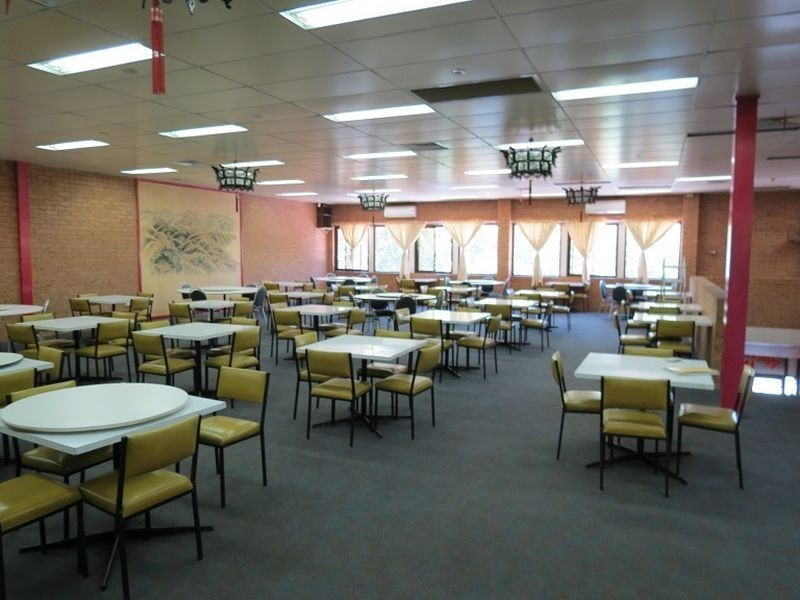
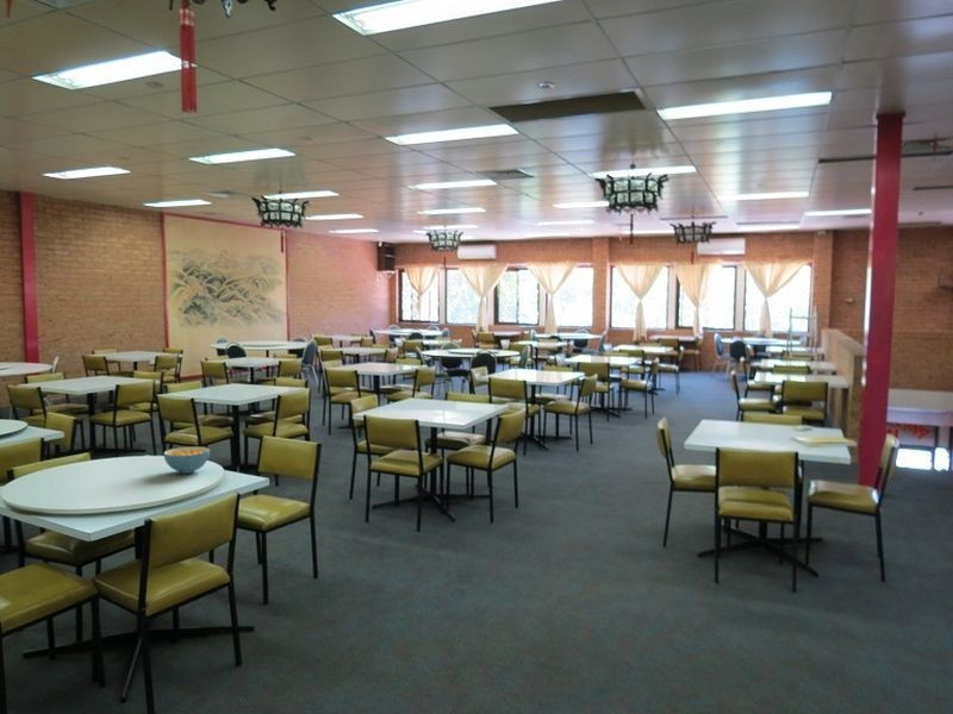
+ cereal bowl [162,445,211,475]
